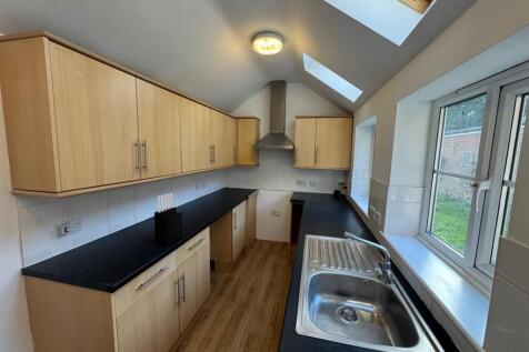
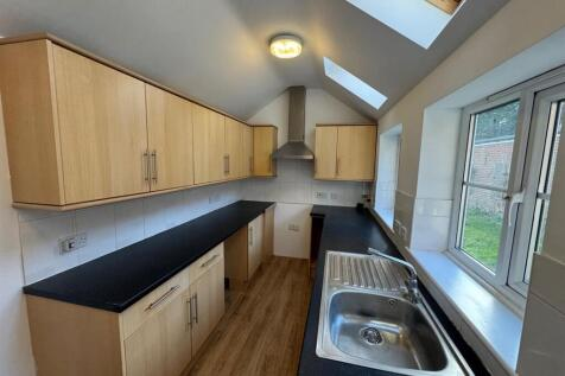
- knife block [153,192,183,247]
